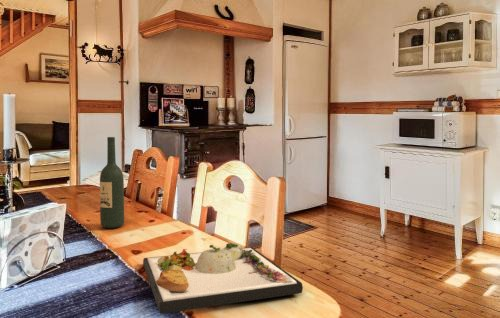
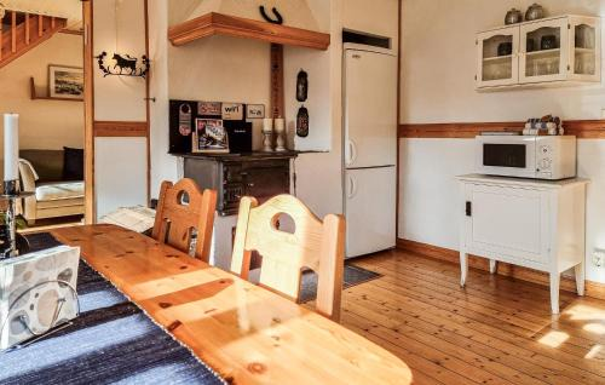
- dinner plate [142,242,304,315]
- wine bottle [99,136,125,229]
